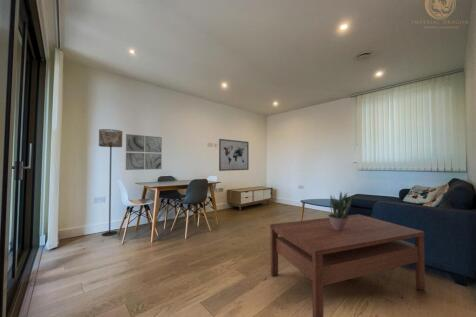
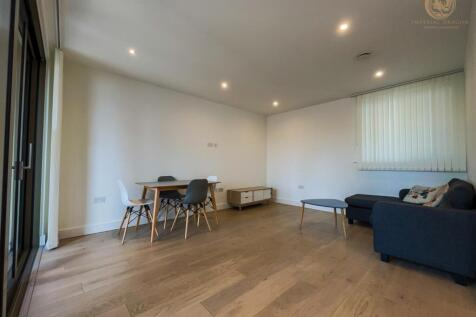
- coffee table [269,213,426,317]
- wall art [218,138,250,172]
- wall art [125,133,163,171]
- potted plant [327,191,353,230]
- floor lamp [98,128,123,237]
